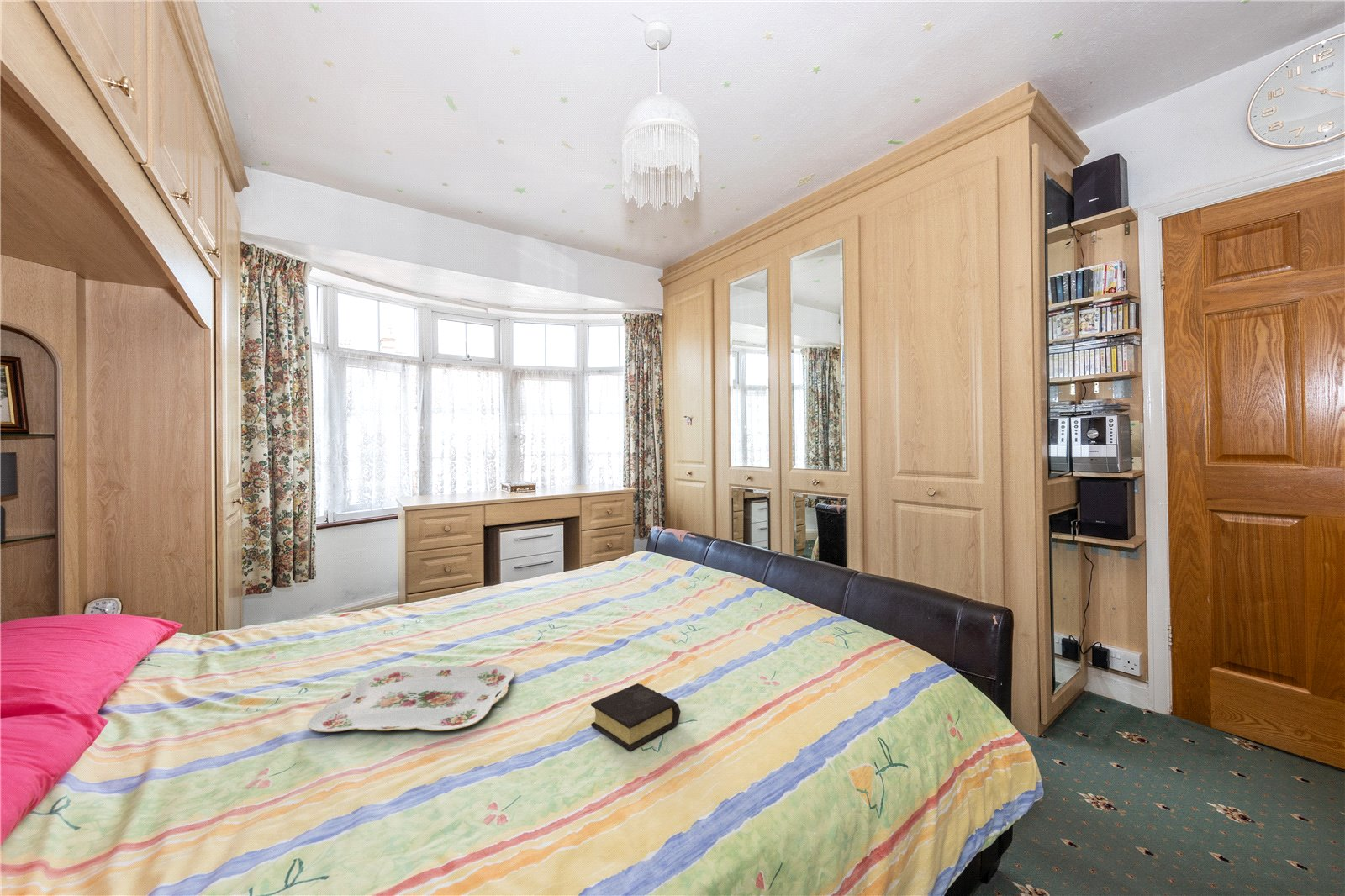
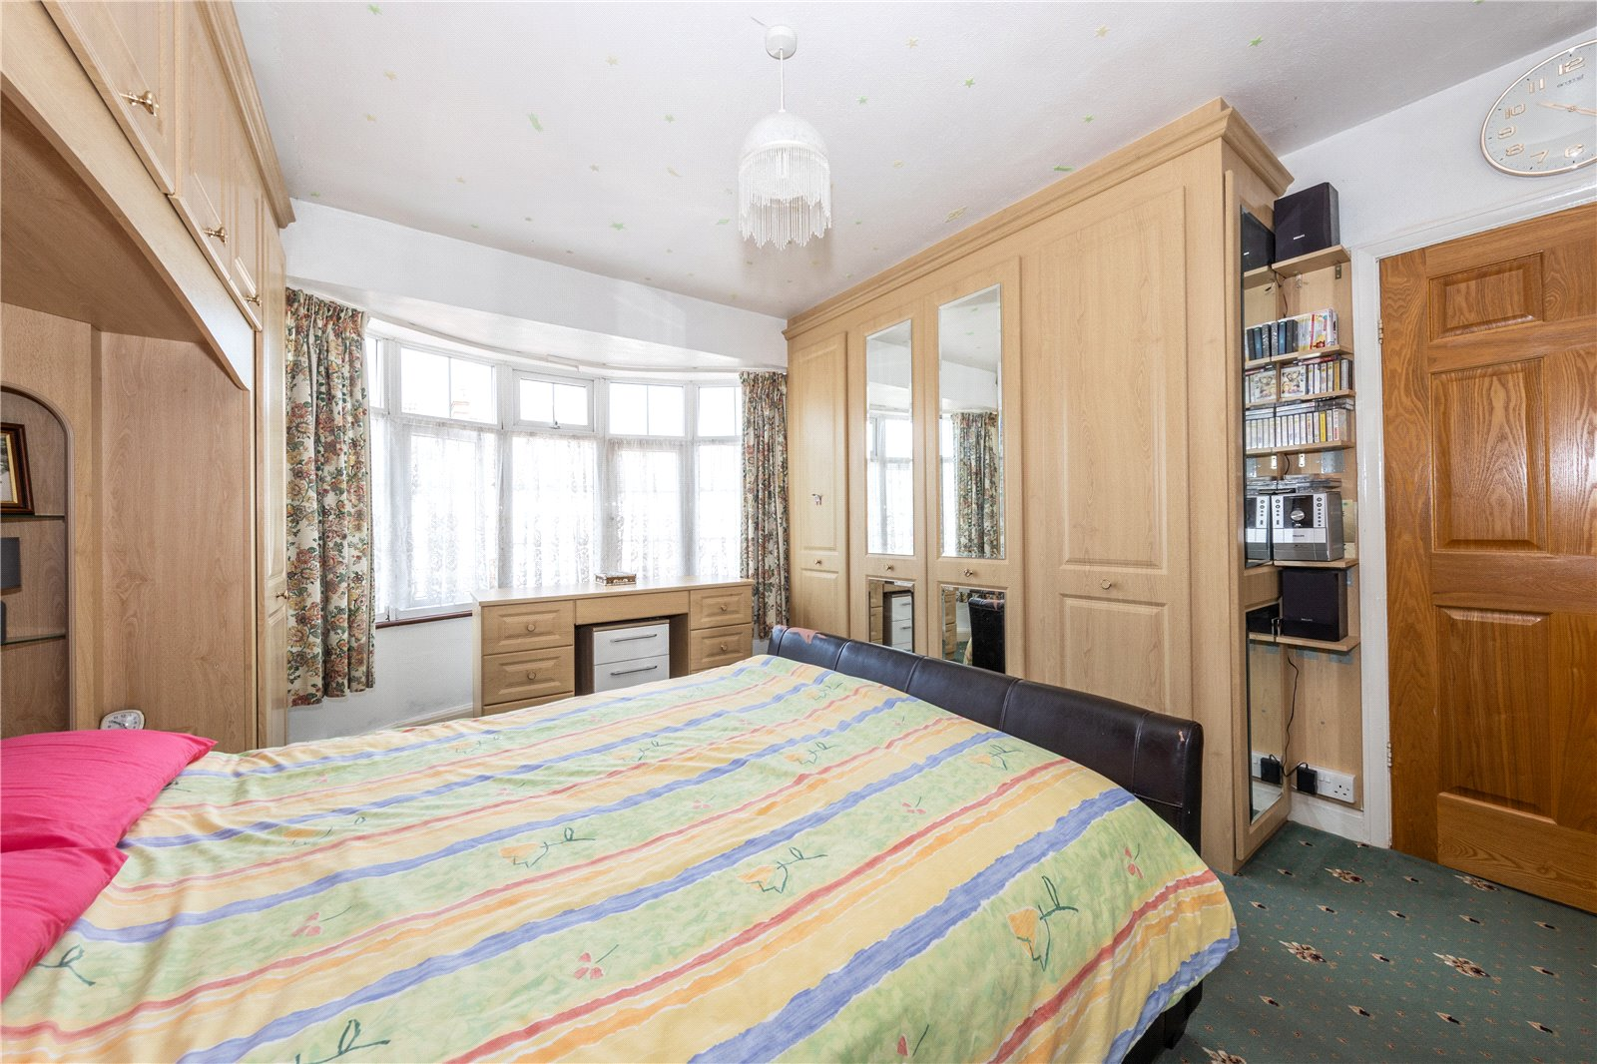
- serving tray [307,664,515,733]
- book [590,683,681,751]
